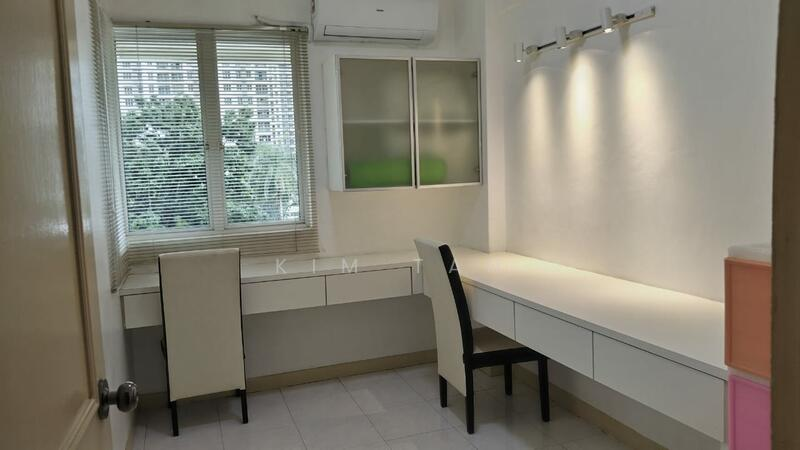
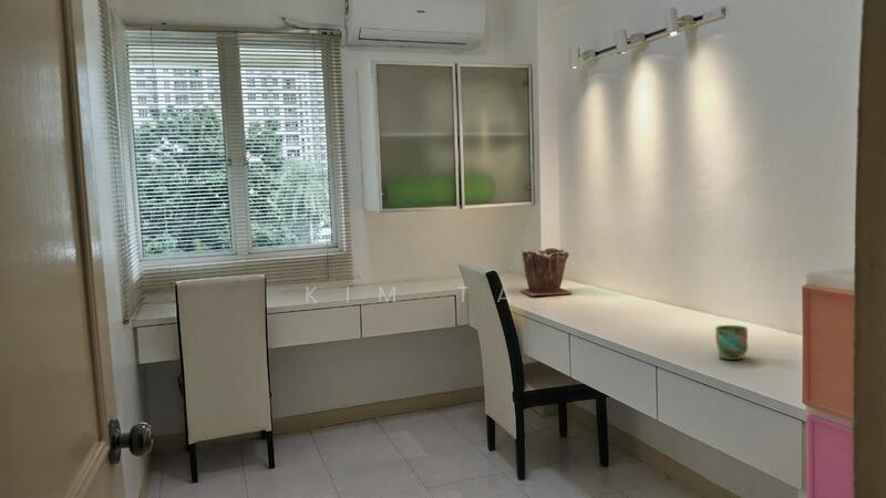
+ plant pot [518,247,573,297]
+ mug [714,324,749,361]
